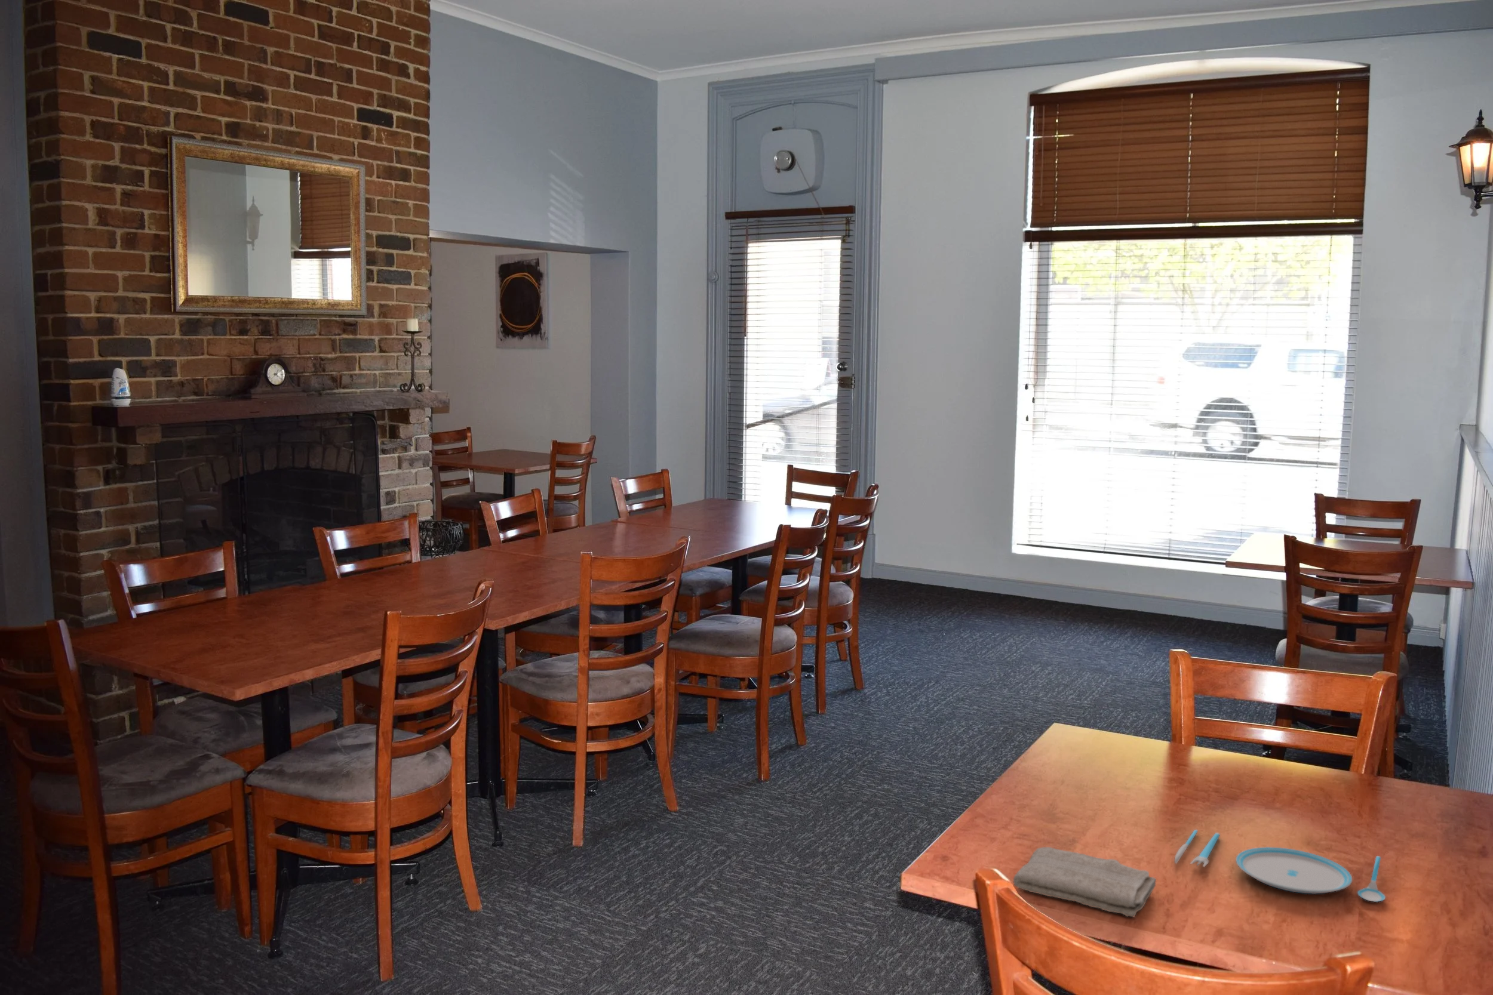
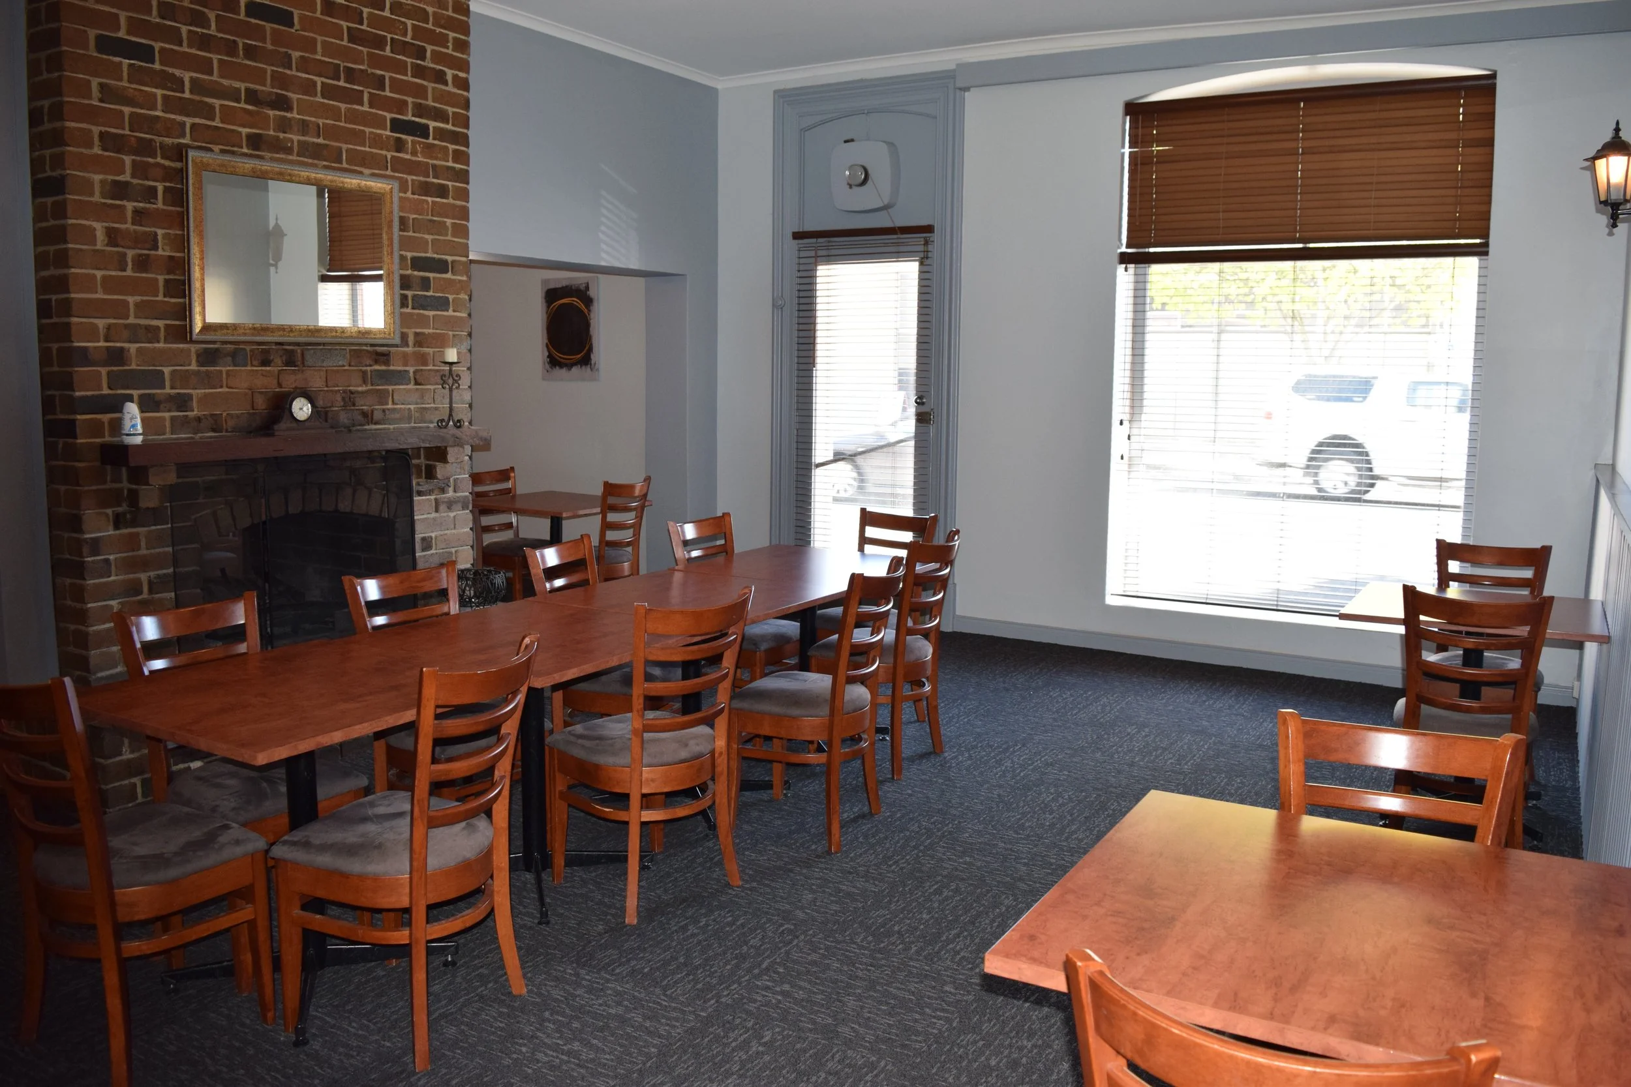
- washcloth [1013,846,1156,918]
- plate [1174,830,1386,903]
